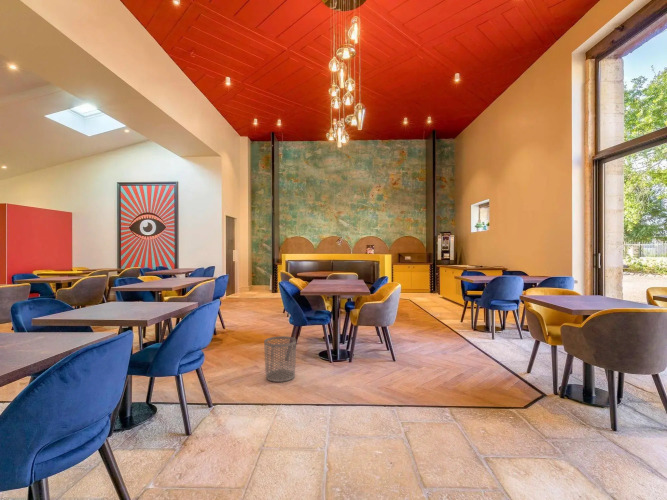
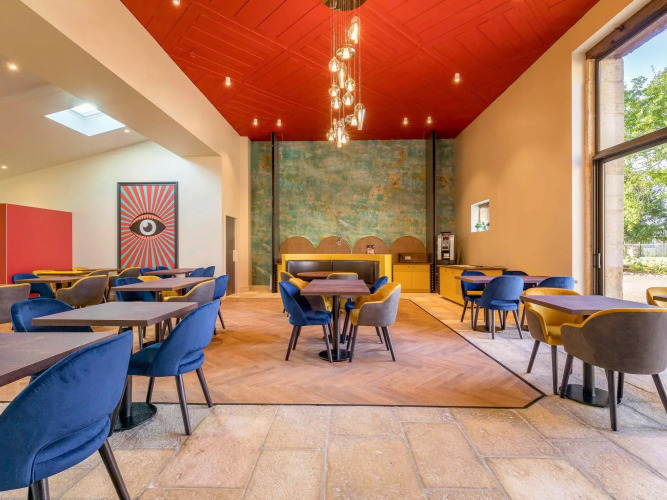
- waste bin [263,335,297,383]
